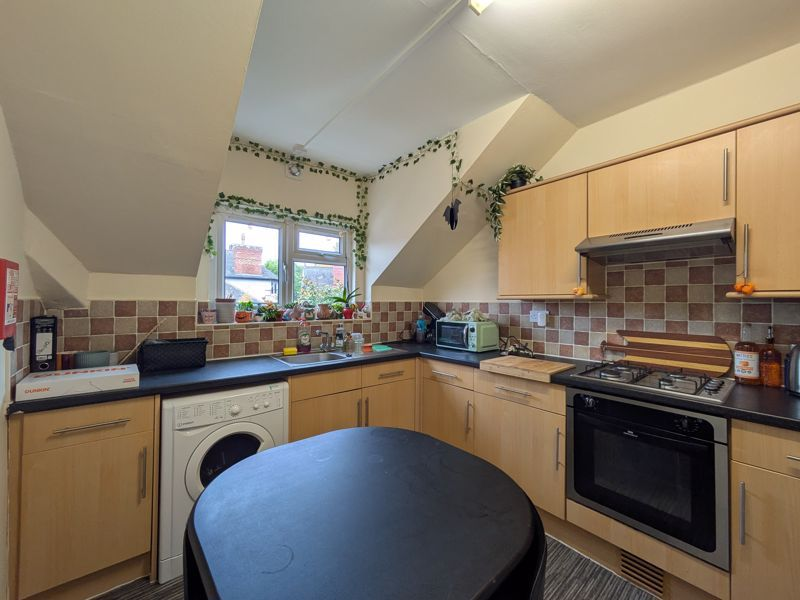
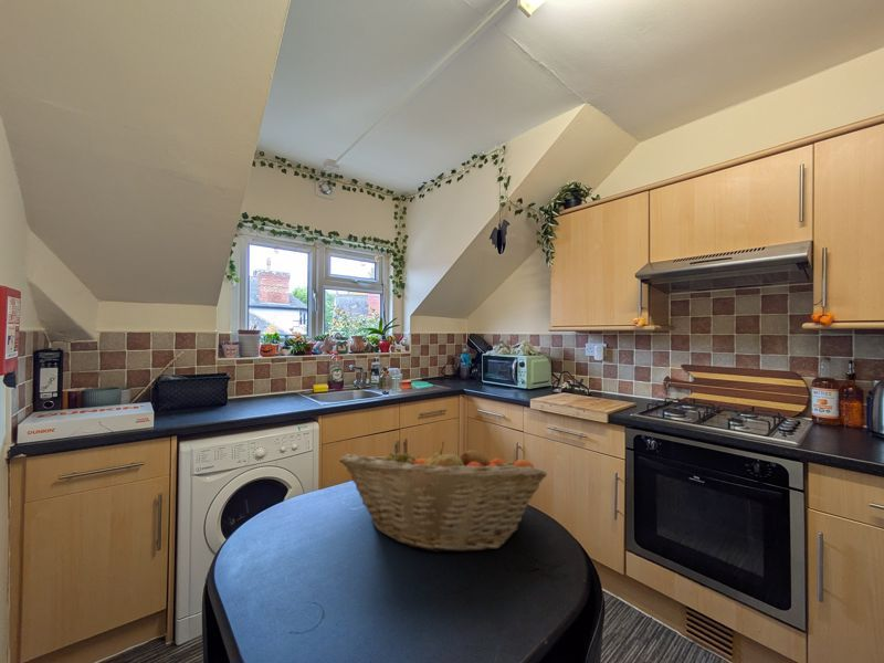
+ fruit basket [338,441,548,554]
